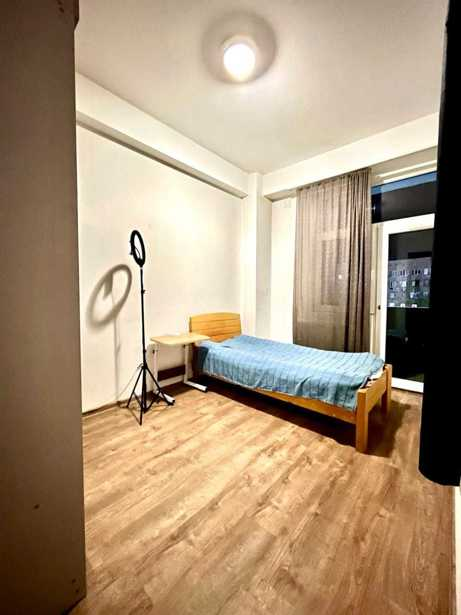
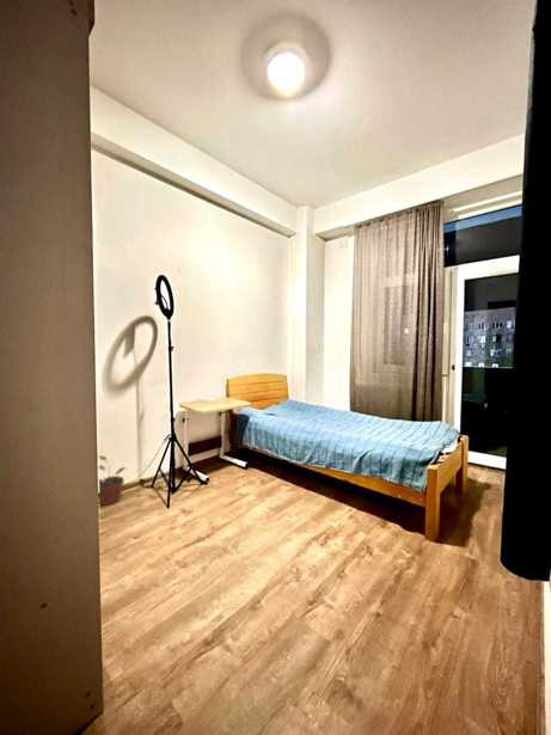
+ potted plant [97,454,127,507]
